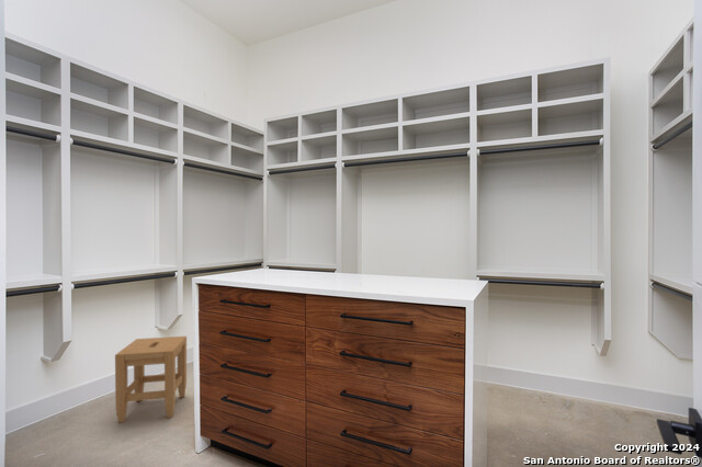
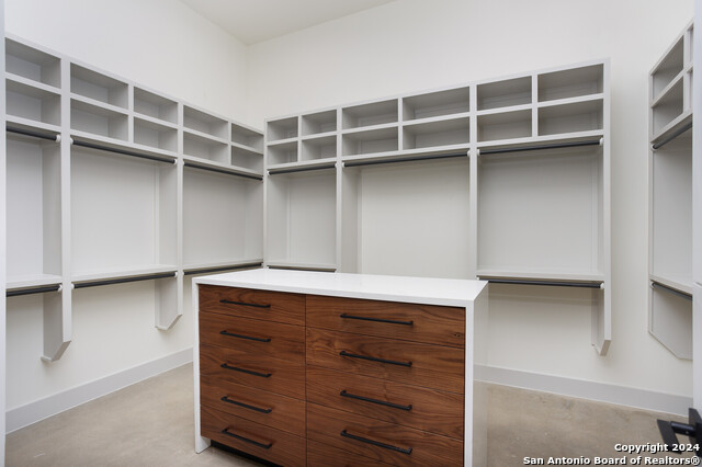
- stool [114,335,188,424]
